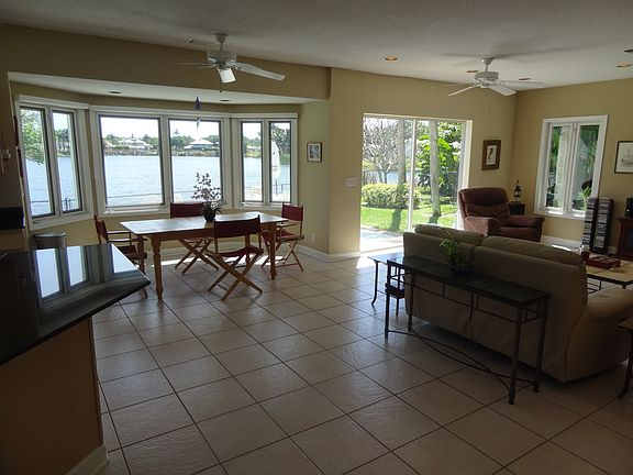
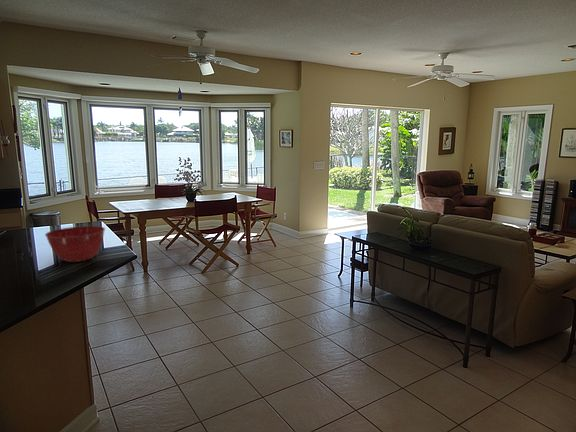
+ mixing bowl [44,225,106,263]
